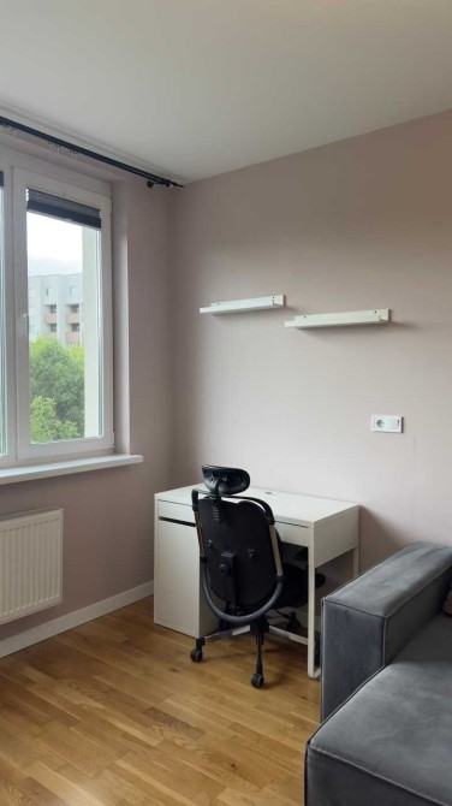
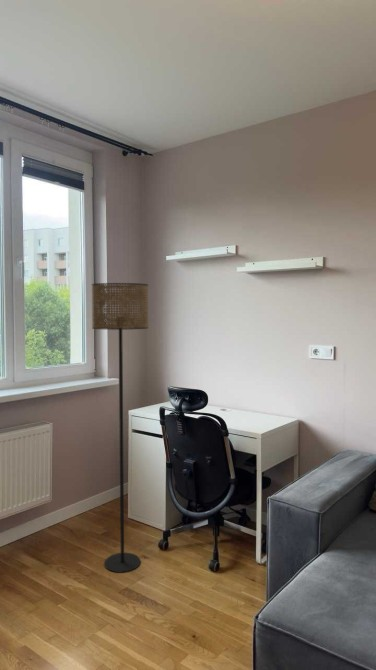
+ floor lamp [91,282,149,574]
